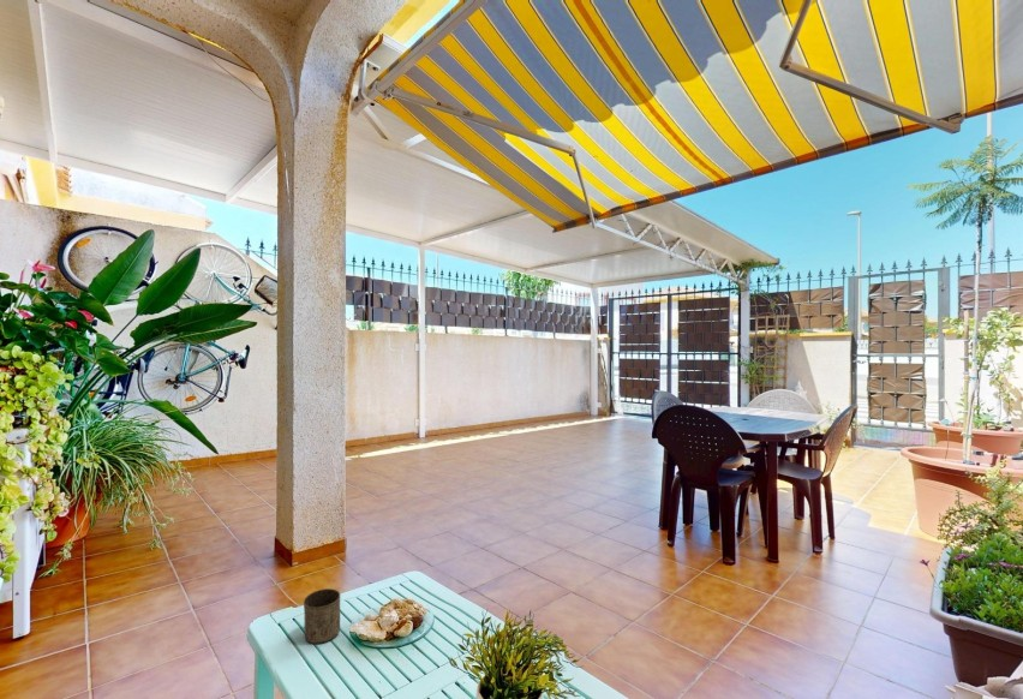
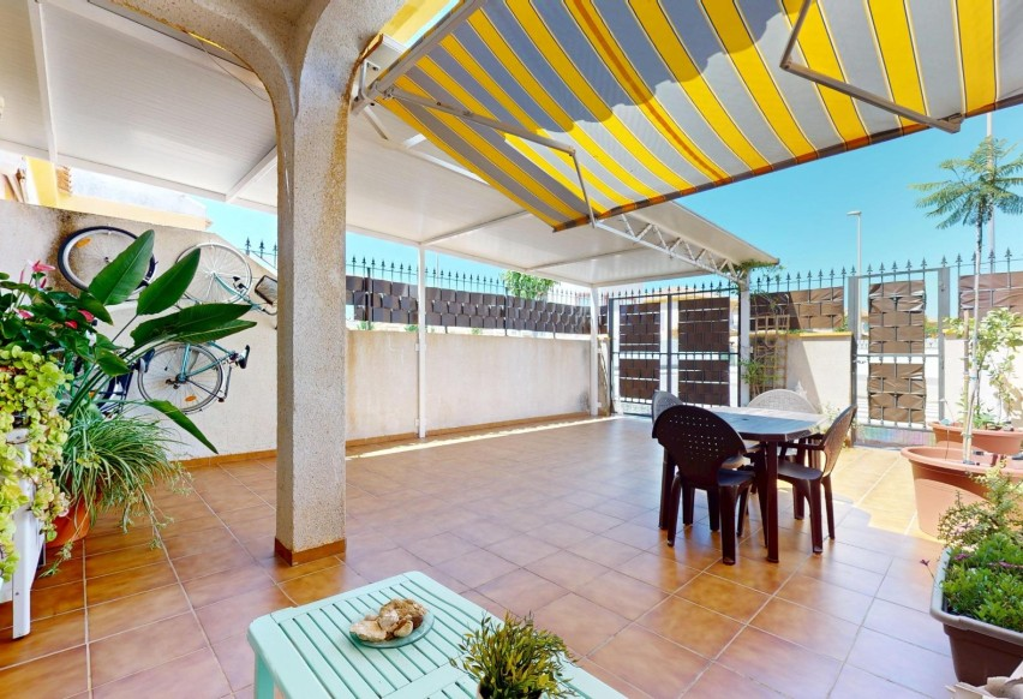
- cup [303,587,341,645]
